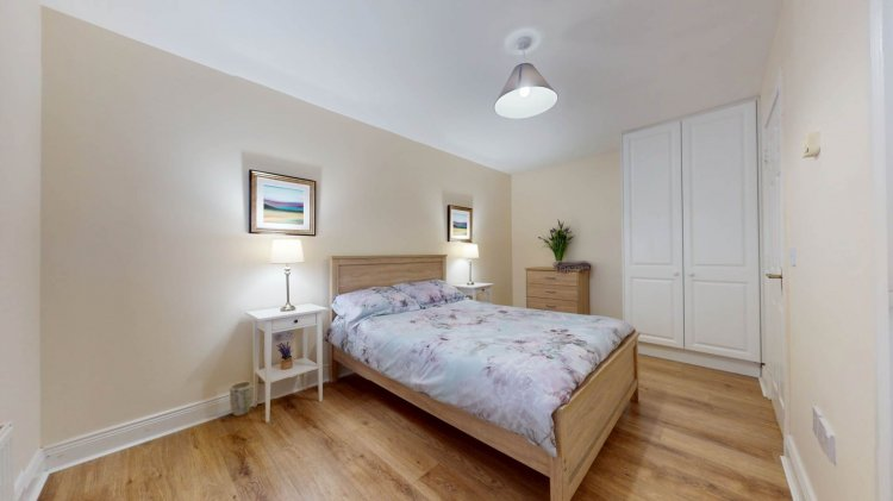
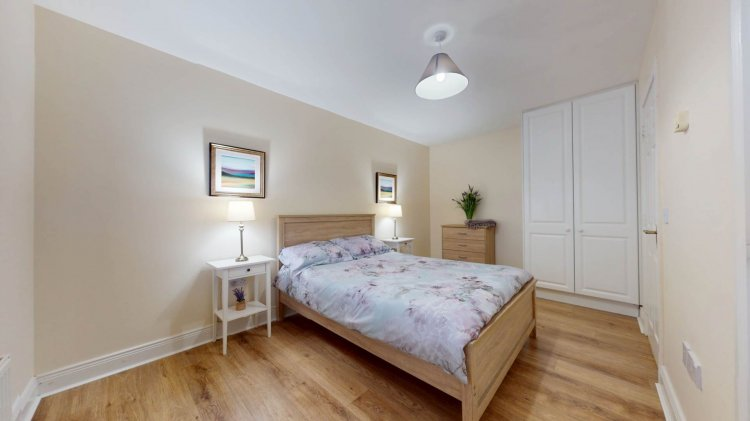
- plant pot [229,381,254,417]
